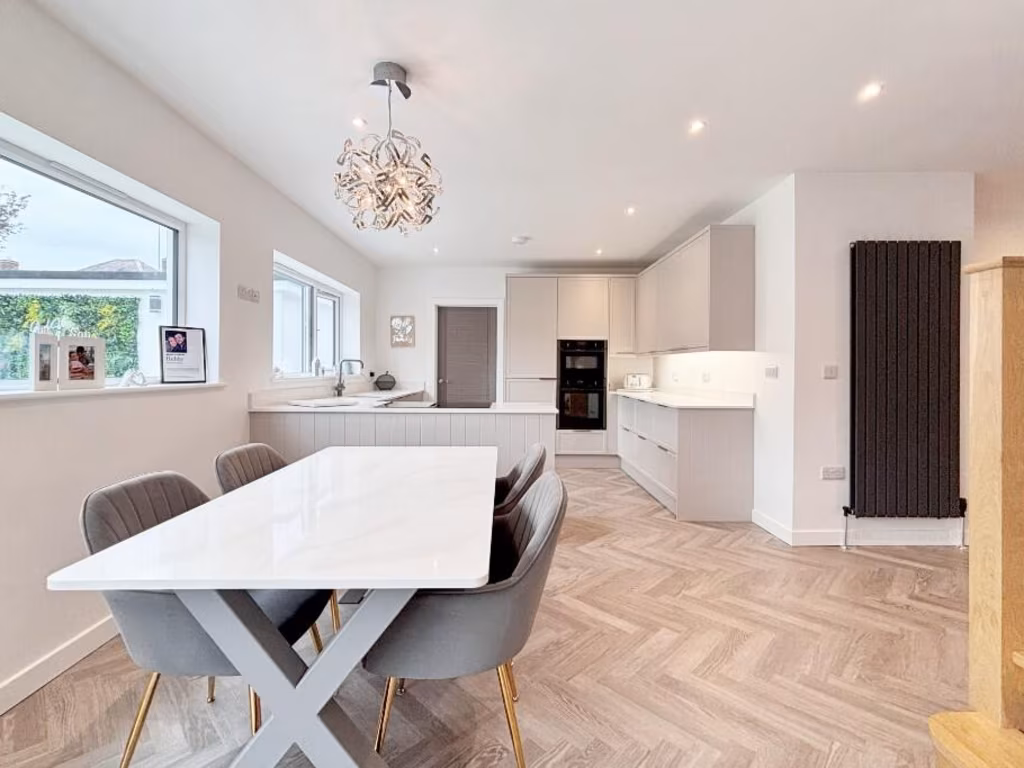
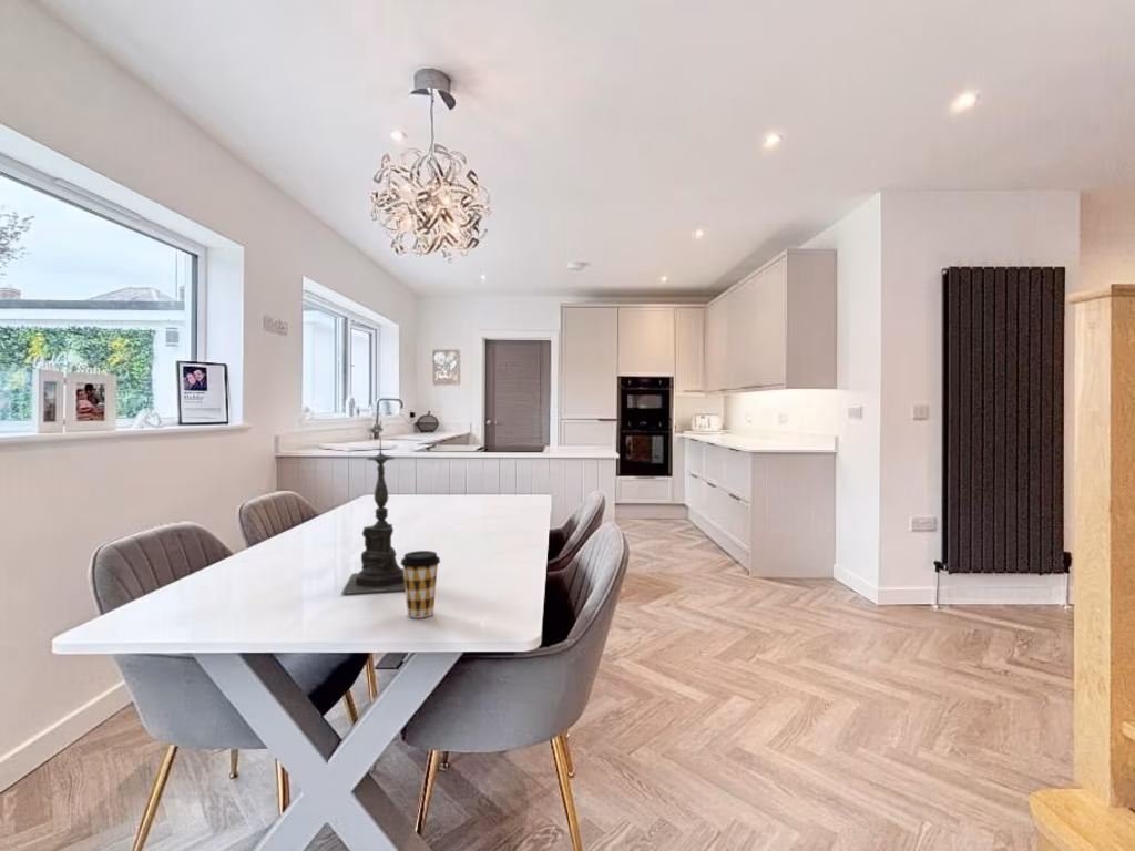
+ coffee cup [400,550,441,619]
+ candle holder [340,434,406,595]
